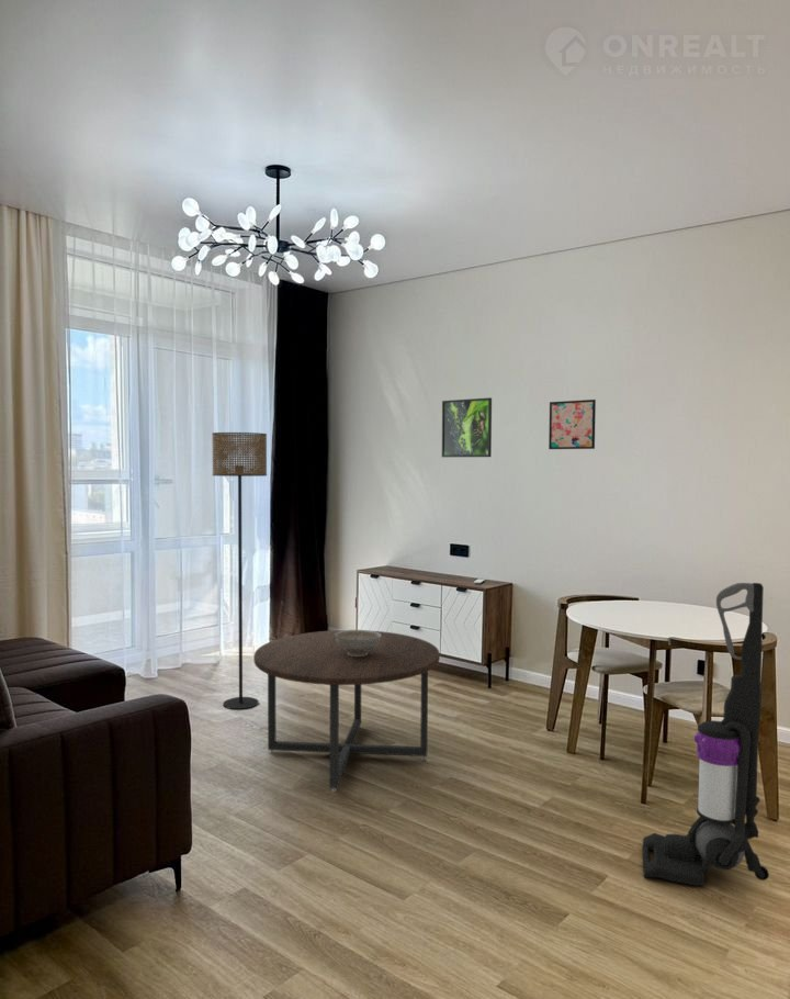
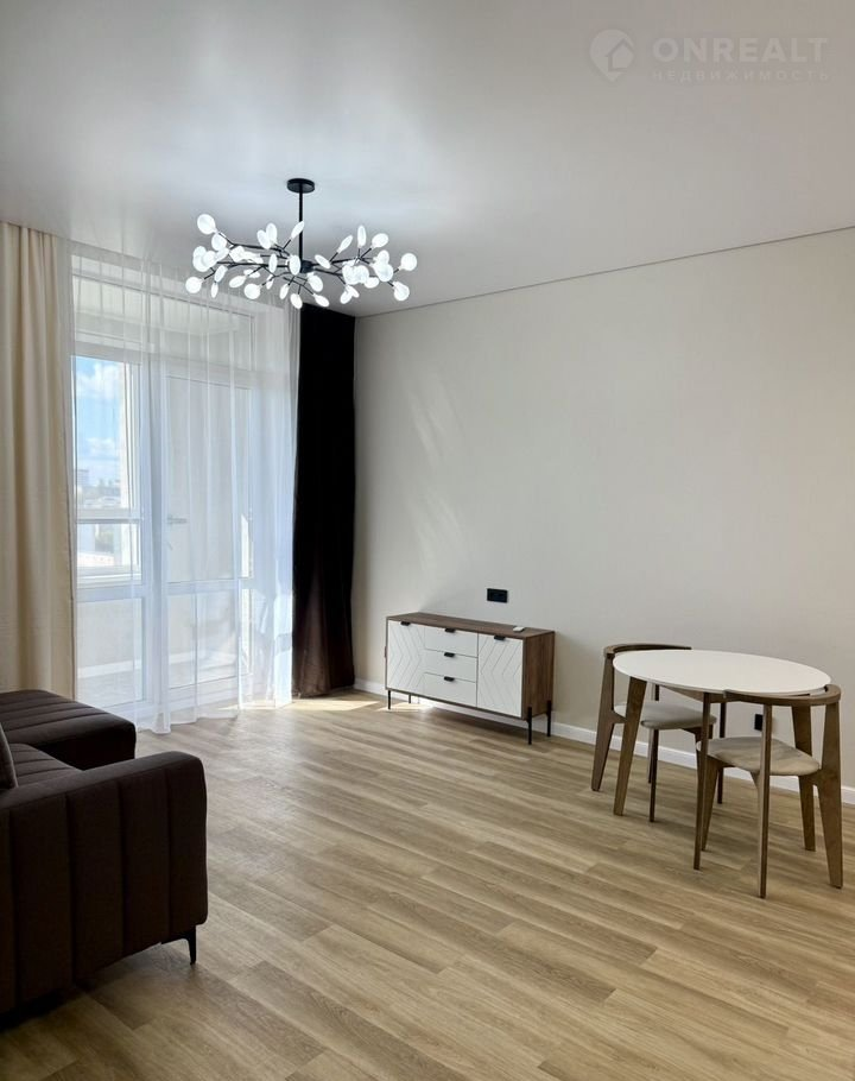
- floor lamp [211,431,268,710]
- decorative bowl [335,629,381,656]
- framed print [441,396,493,458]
- coffee table [252,629,441,793]
- vacuum cleaner [642,582,770,887]
- wall art [548,399,597,450]
